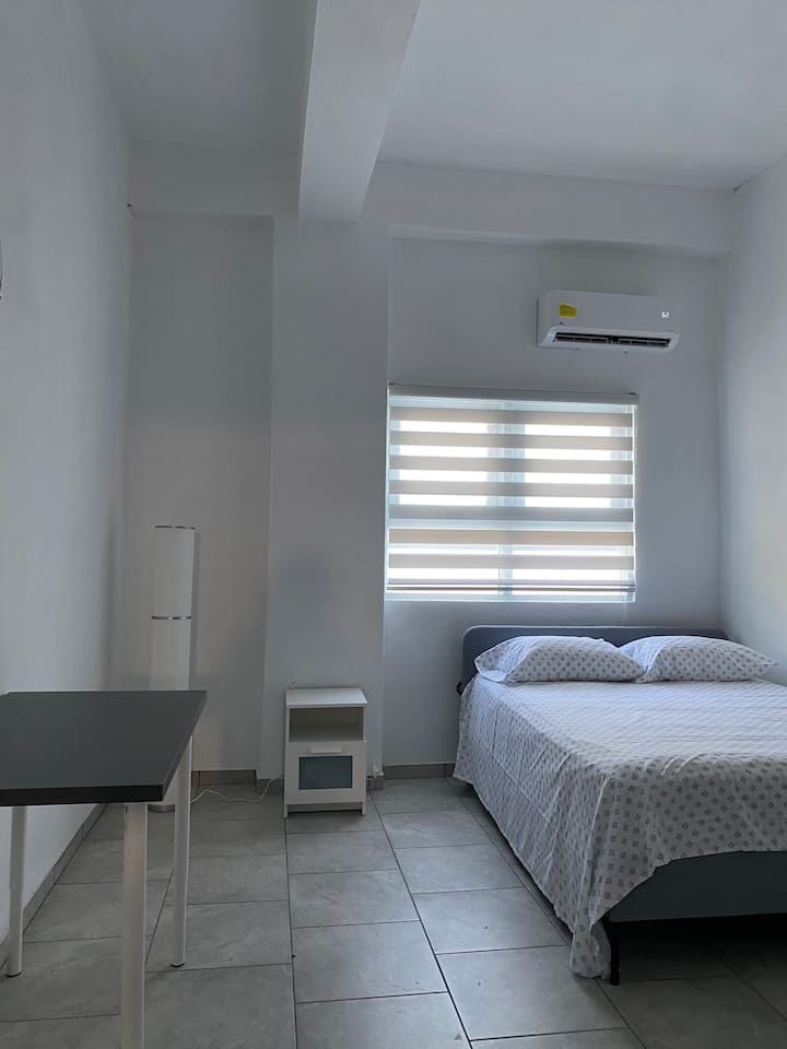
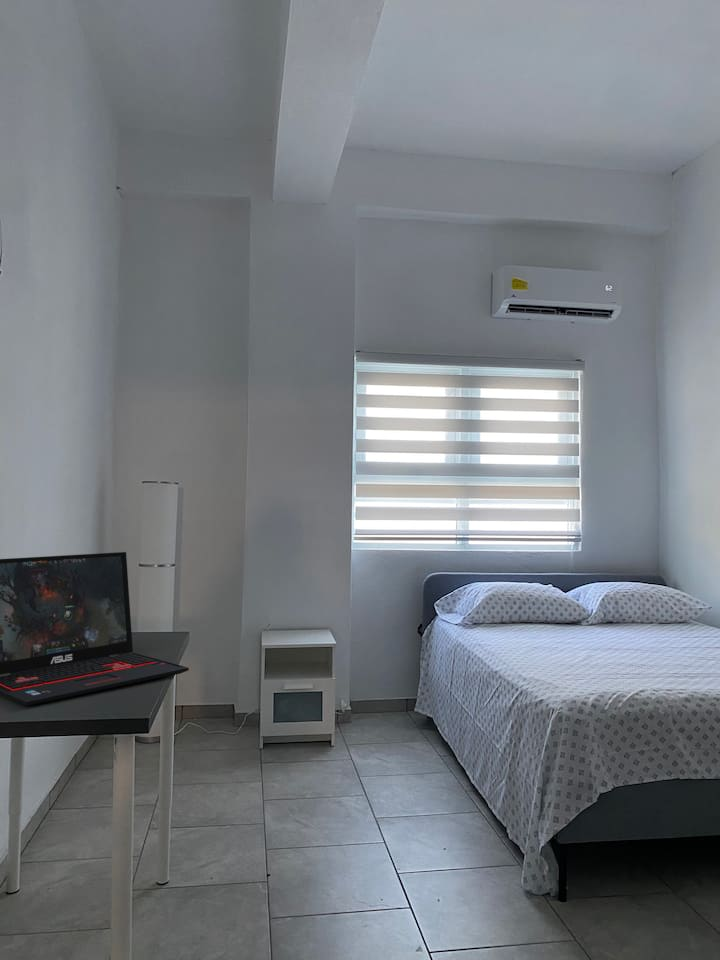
+ laptop [0,551,190,707]
